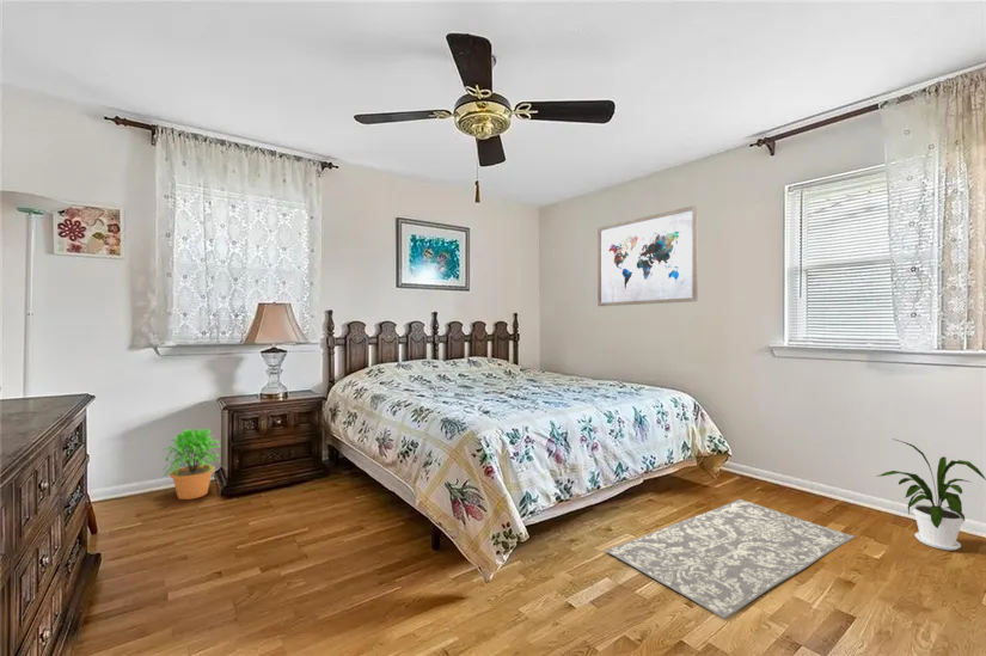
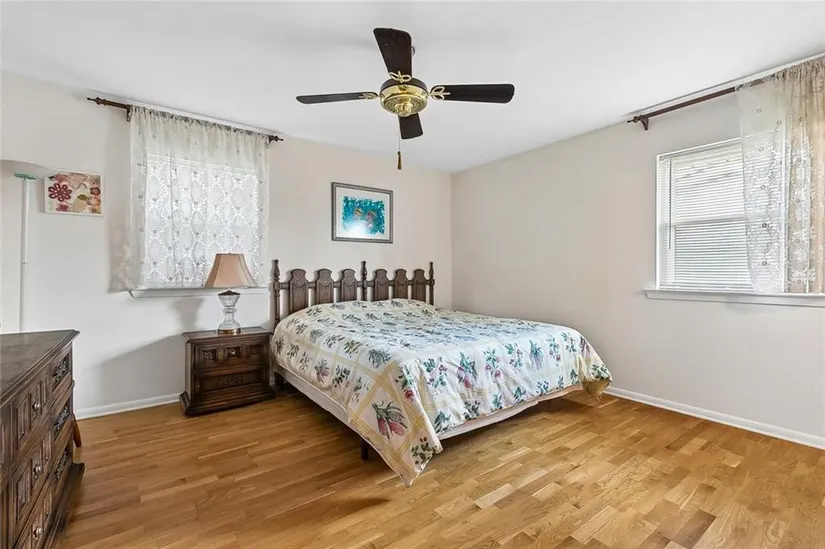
- potted plant [161,425,222,501]
- wall art [596,204,699,307]
- rug [605,498,857,620]
- house plant [875,437,986,551]
